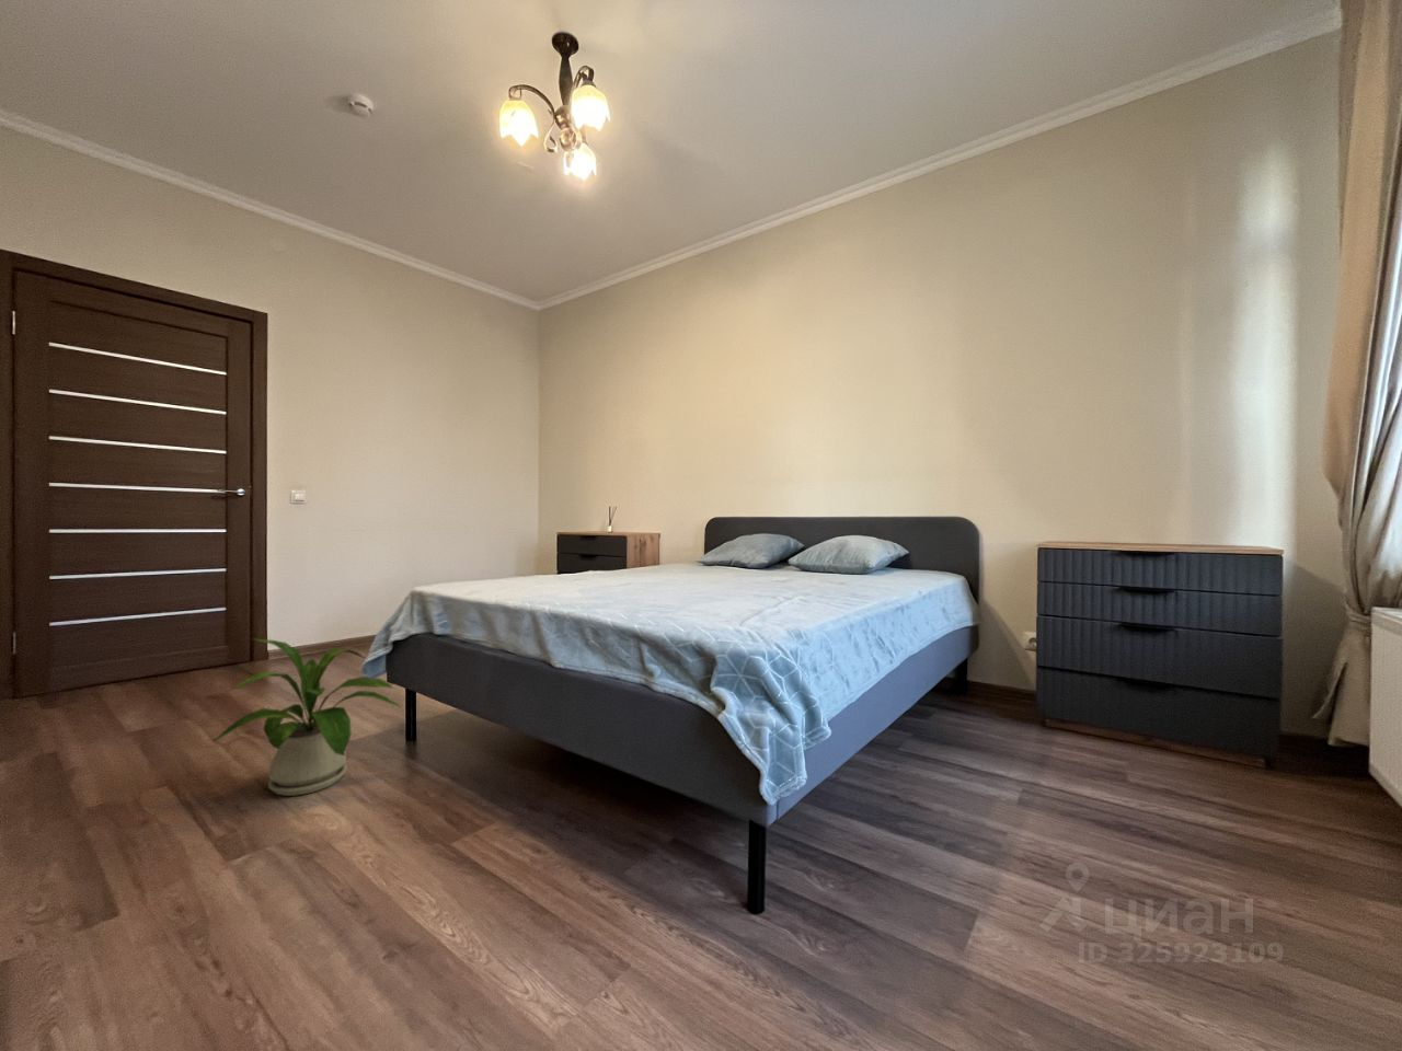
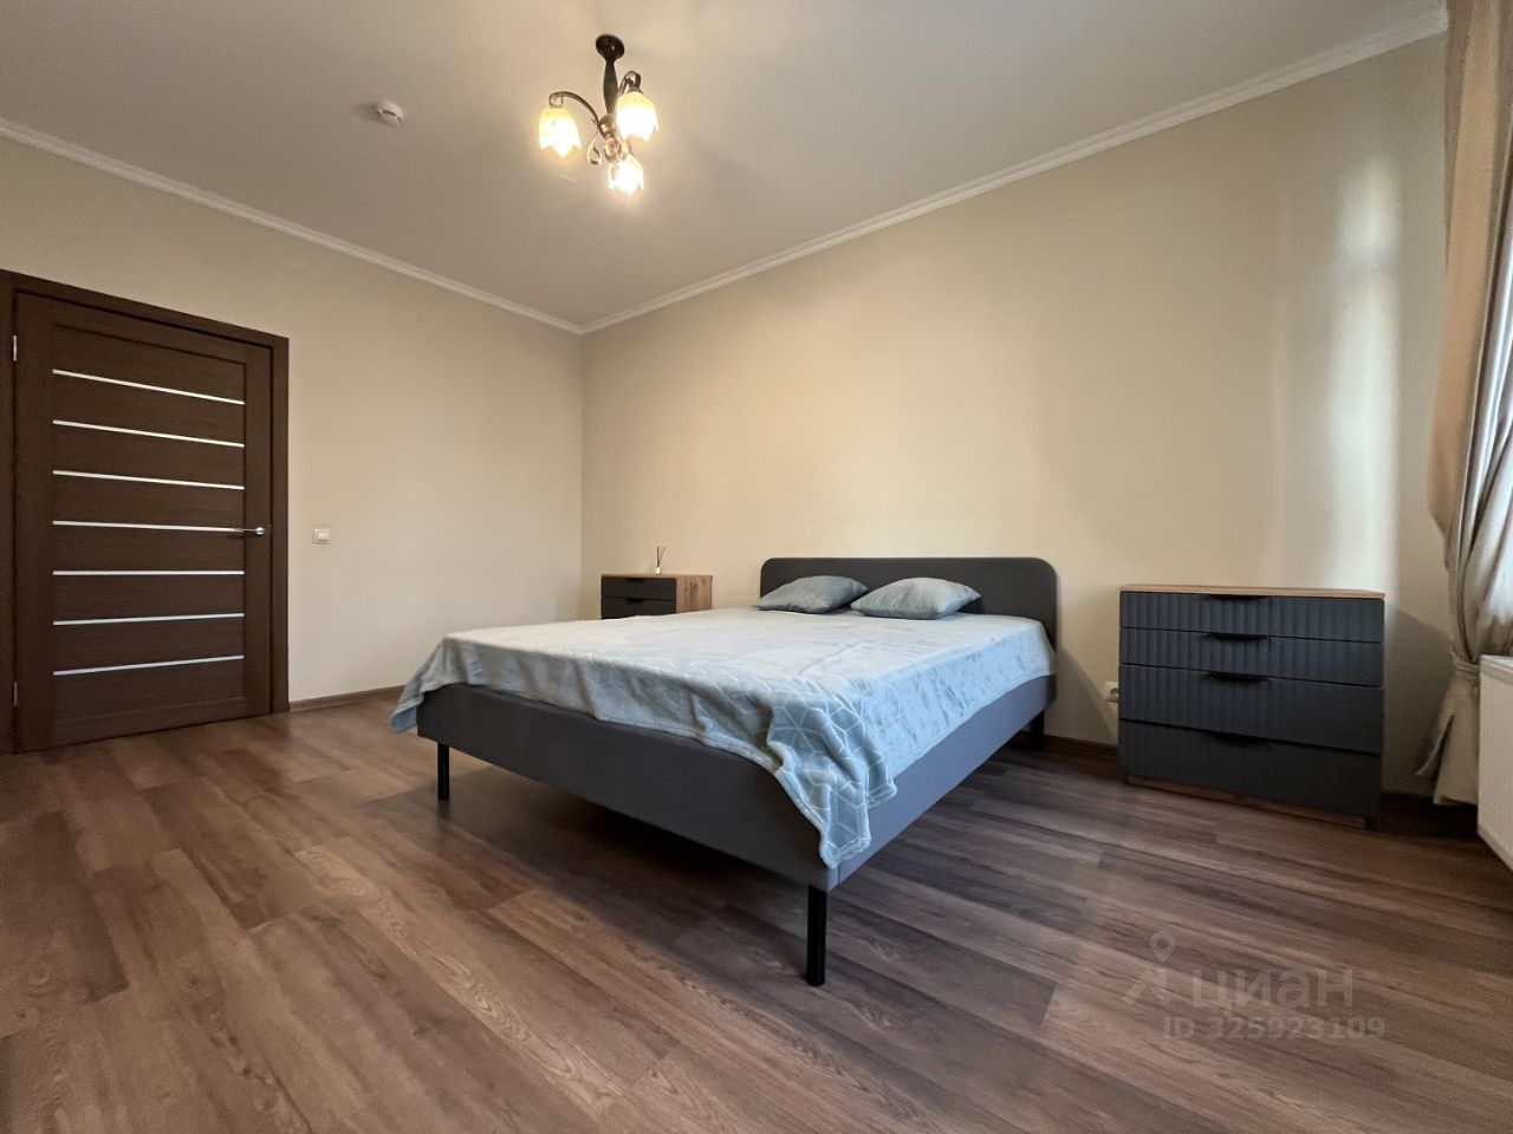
- house plant [211,637,403,797]
